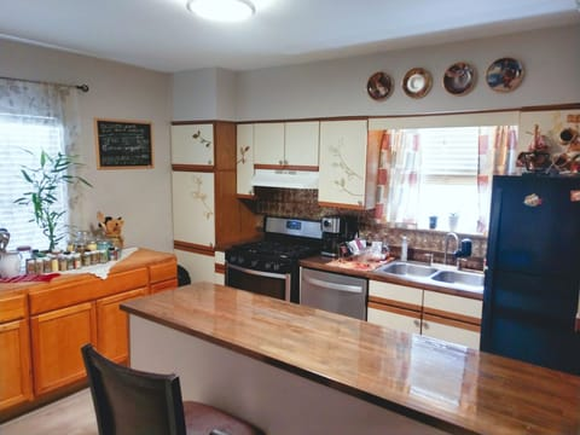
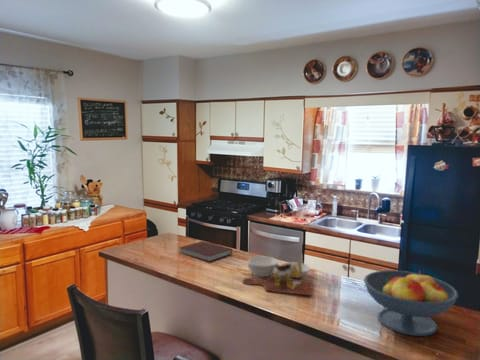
+ notebook [178,240,233,263]
+ fruit bowl [363,269,459,337]
+ cutting board [241,255,314,297]
